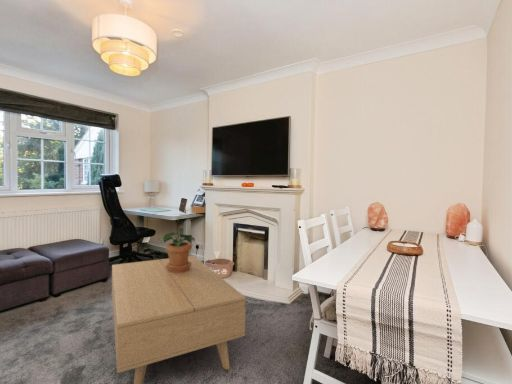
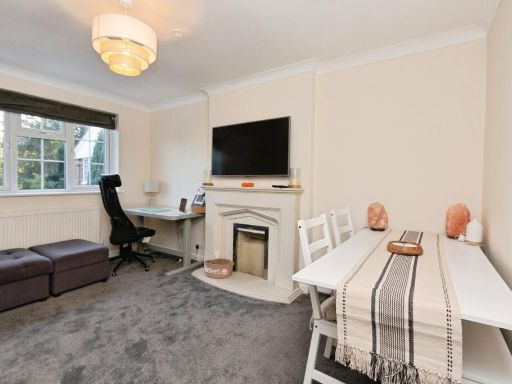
- coffee table [111,255,247,384]
- potted plant [162,230,196,273]
